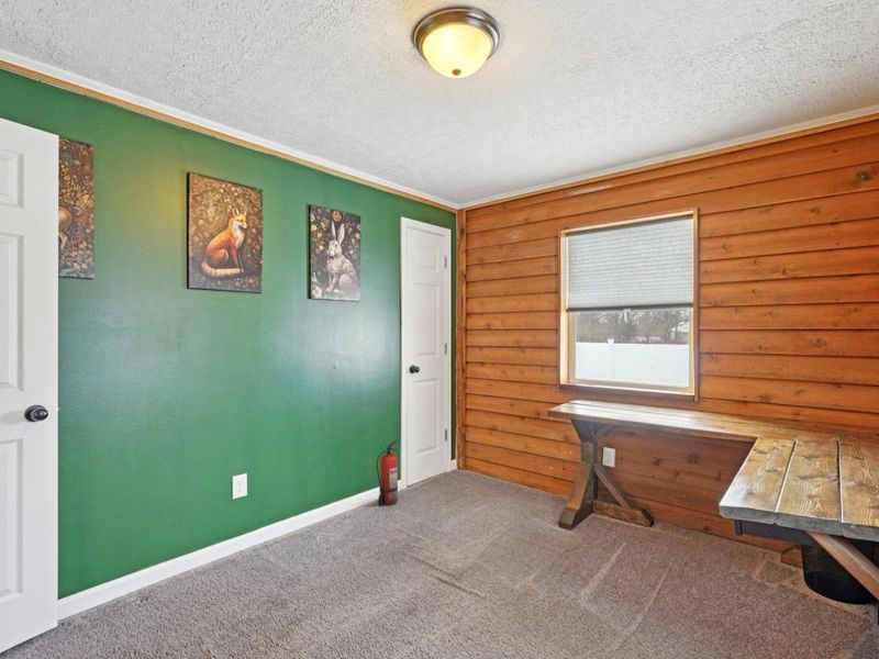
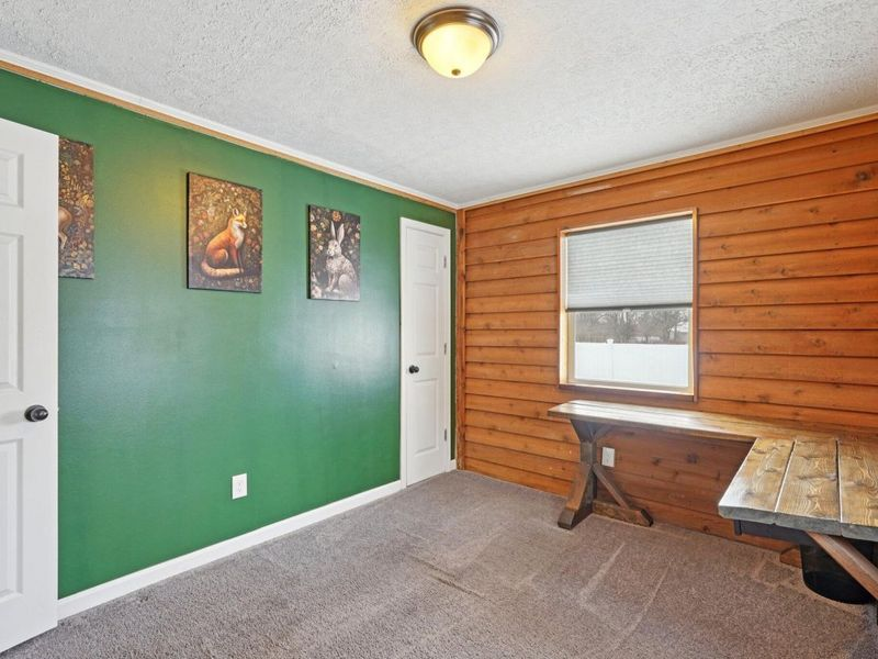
- fire extinguisher [376,438,399,506]
